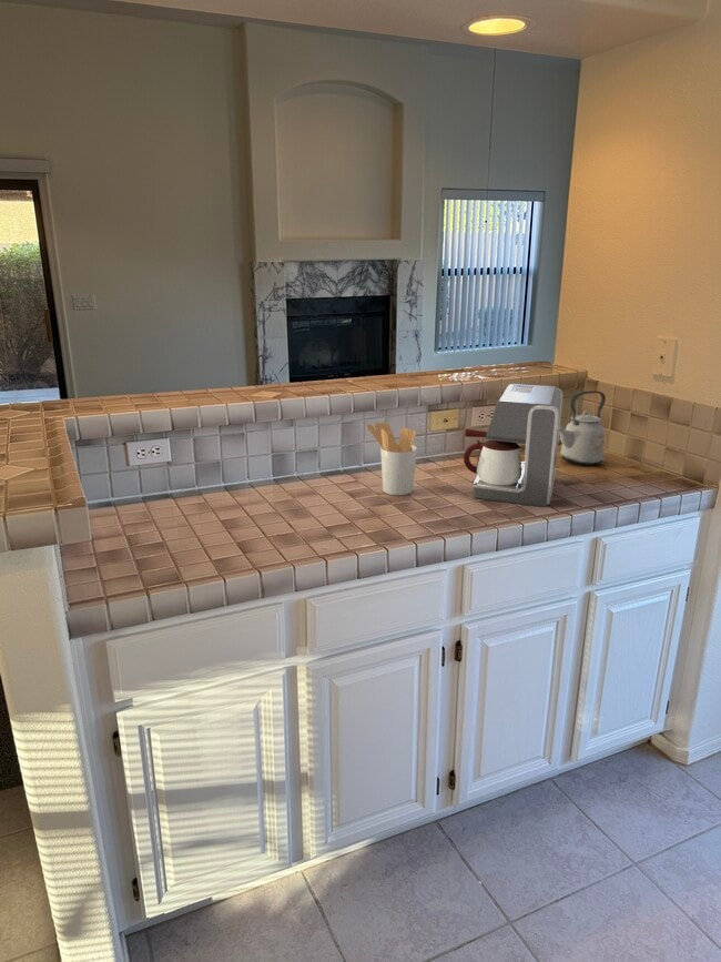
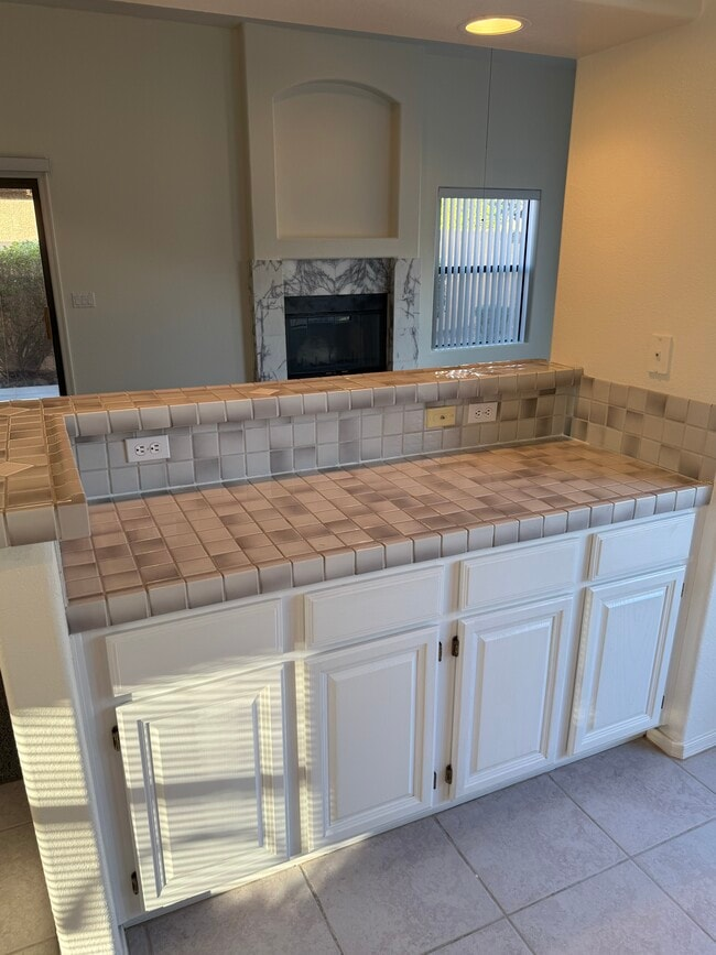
- kettle [559,389,607,466]
- coffee maker [463,383,563,508]
- utensil holder [365,421,418,496]
